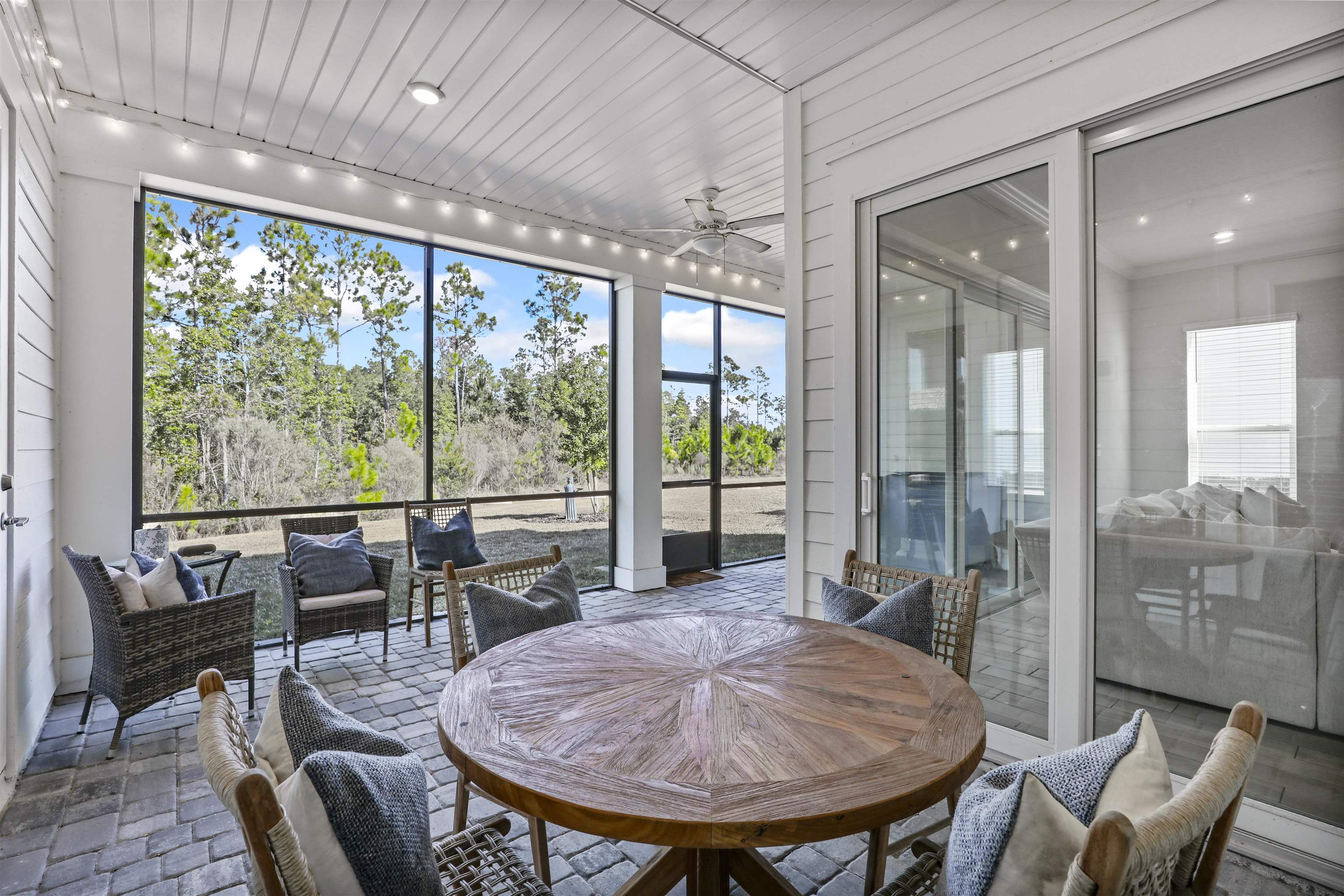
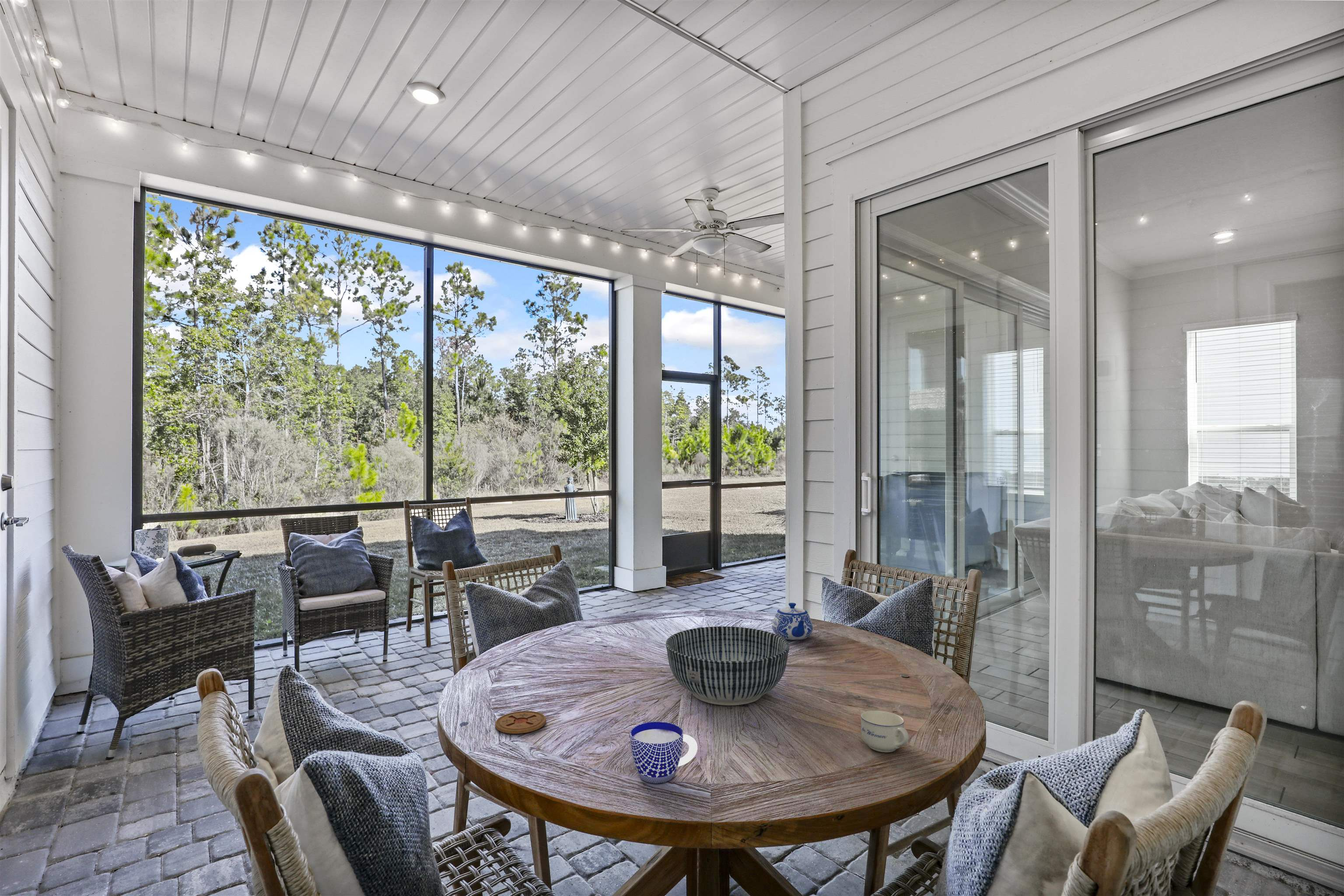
+ teapot [772,602,813,641]
+ cup [630,721,698,784]
+ coaster [495,711,546,734]
+ bowl [665,626,790,706]
+ cup [861,710,909,753]
